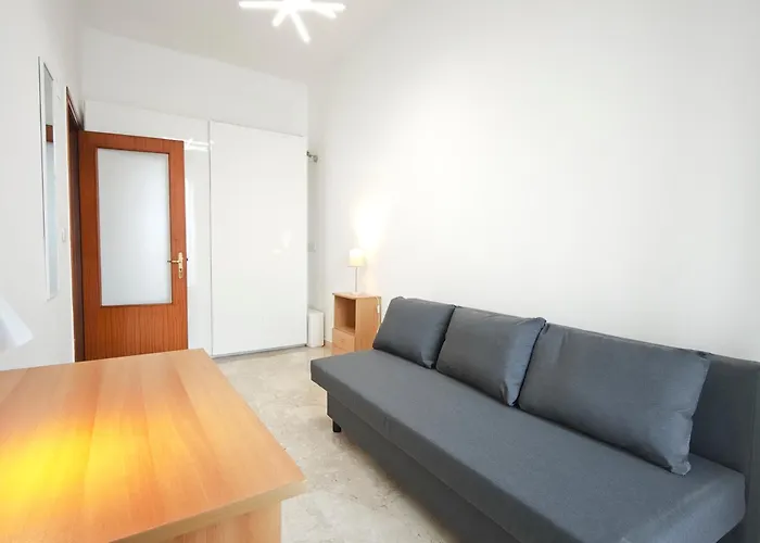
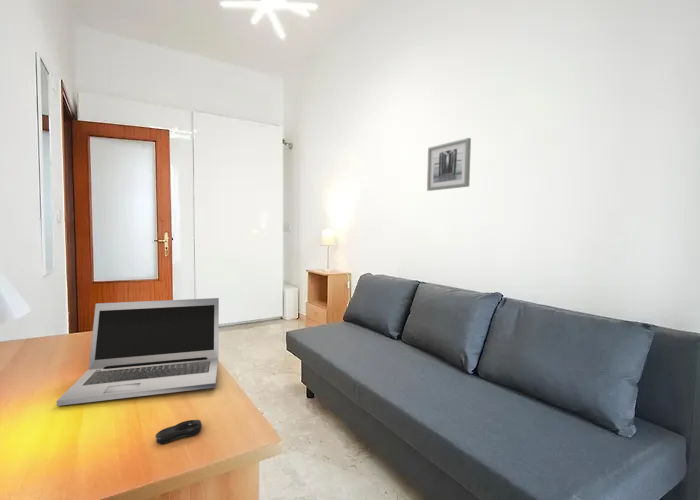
+ computer mouse [155,419,203,445]
+ wall art [426,137,472,192]
+ laptop [56,297,220,407]
